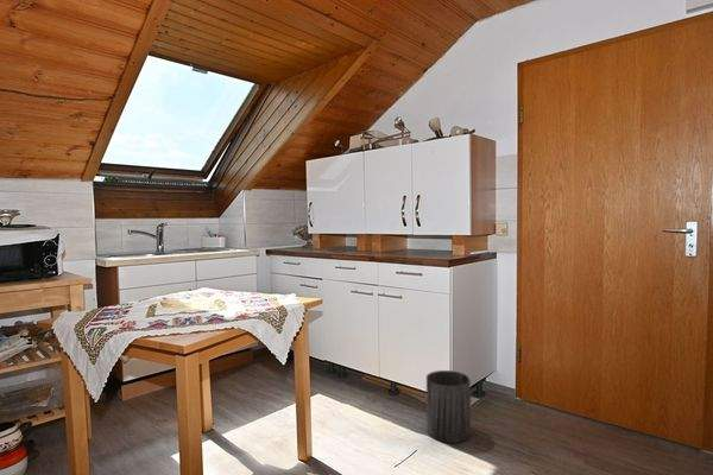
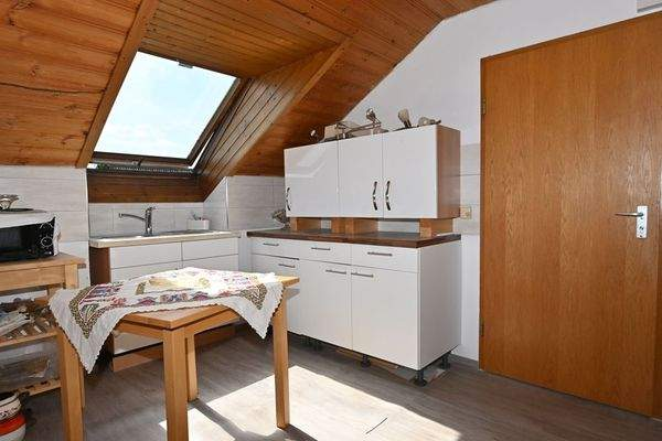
- trash can [425,369,472,444]
